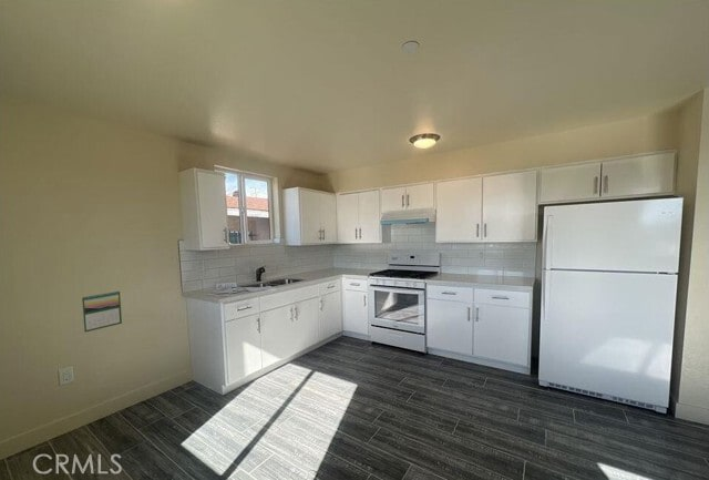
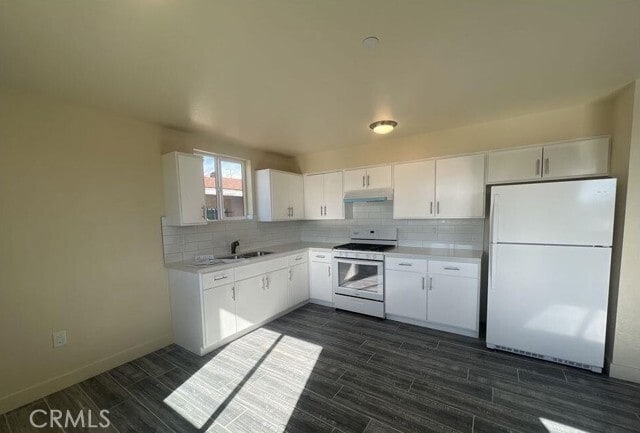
- calendar [81,289,123,334]
